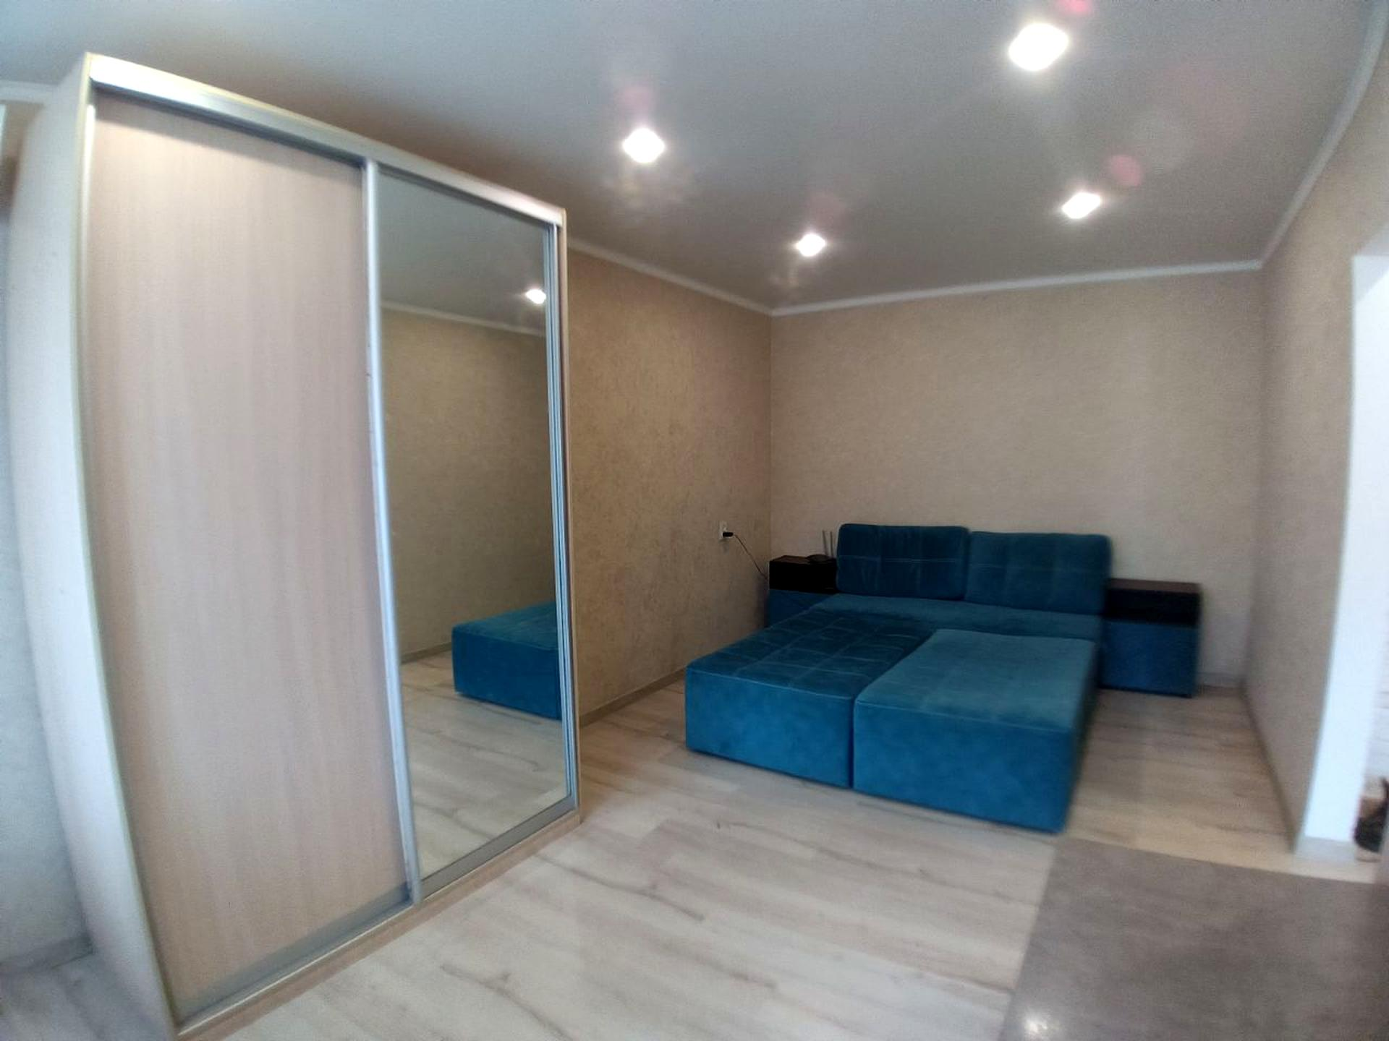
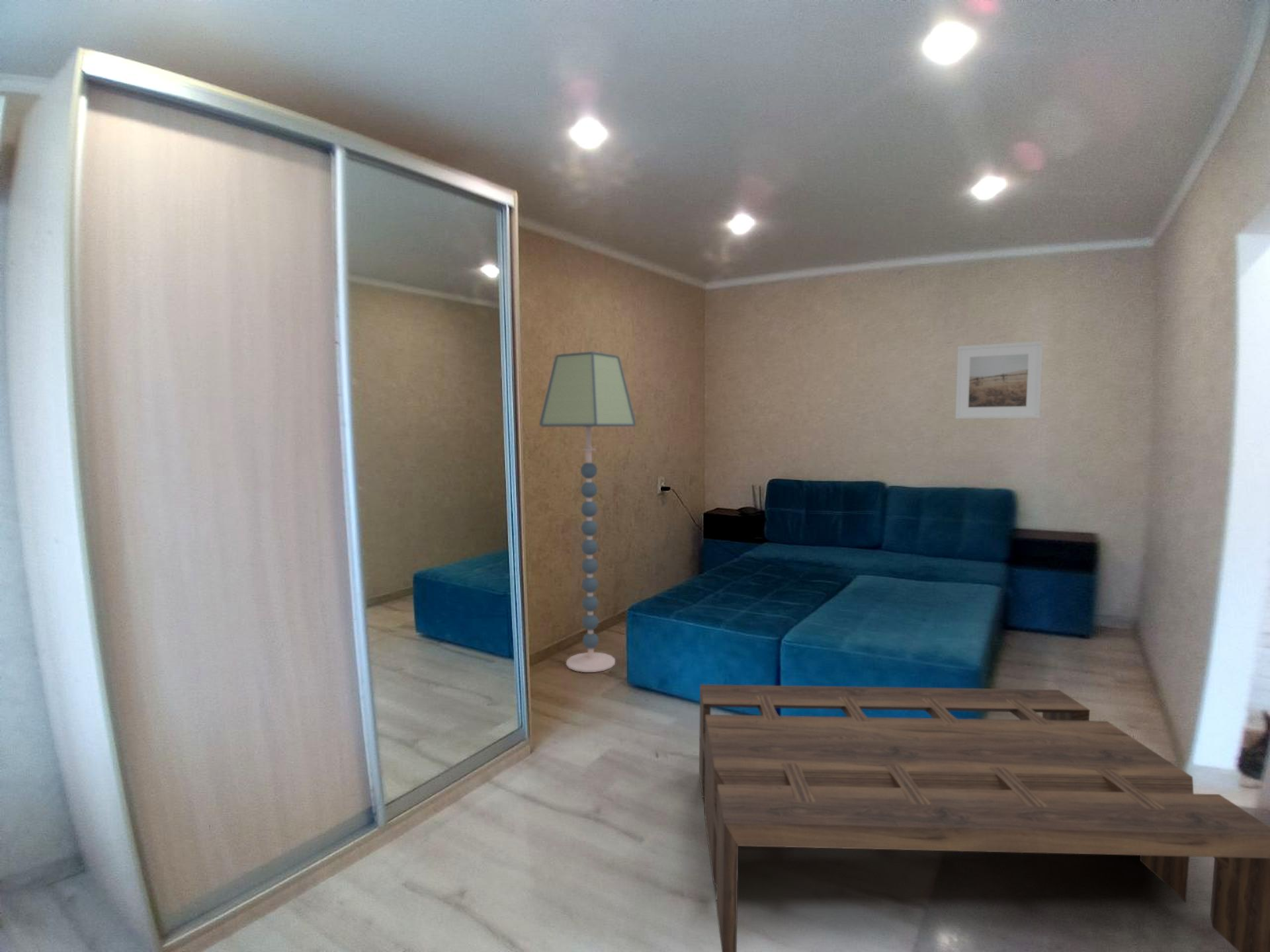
+ coffee table [698,684,1270,952]
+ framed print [954,340,1044,419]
+ floor lamp [538,351,636,673]
